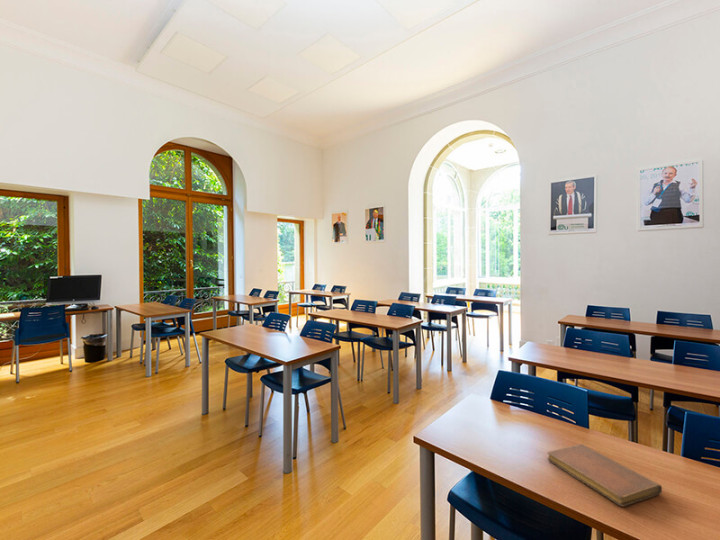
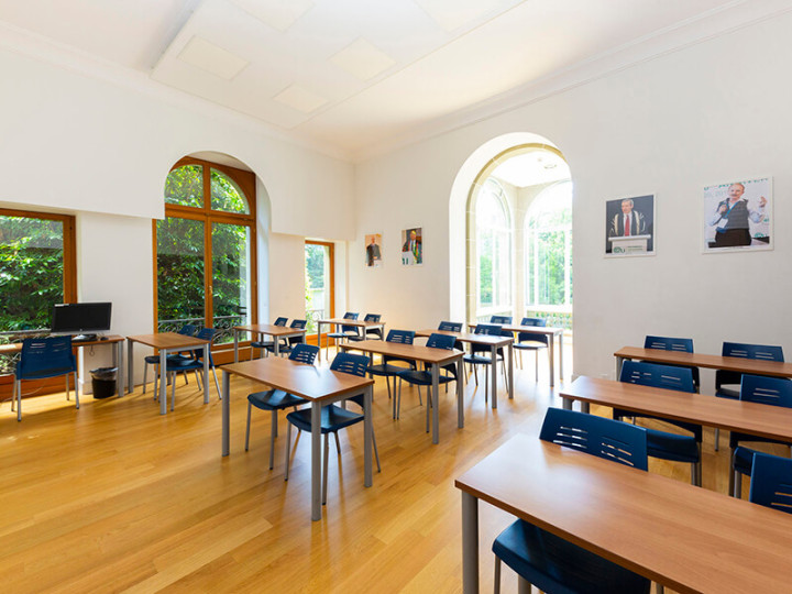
- notebook [546,443,663,508]
